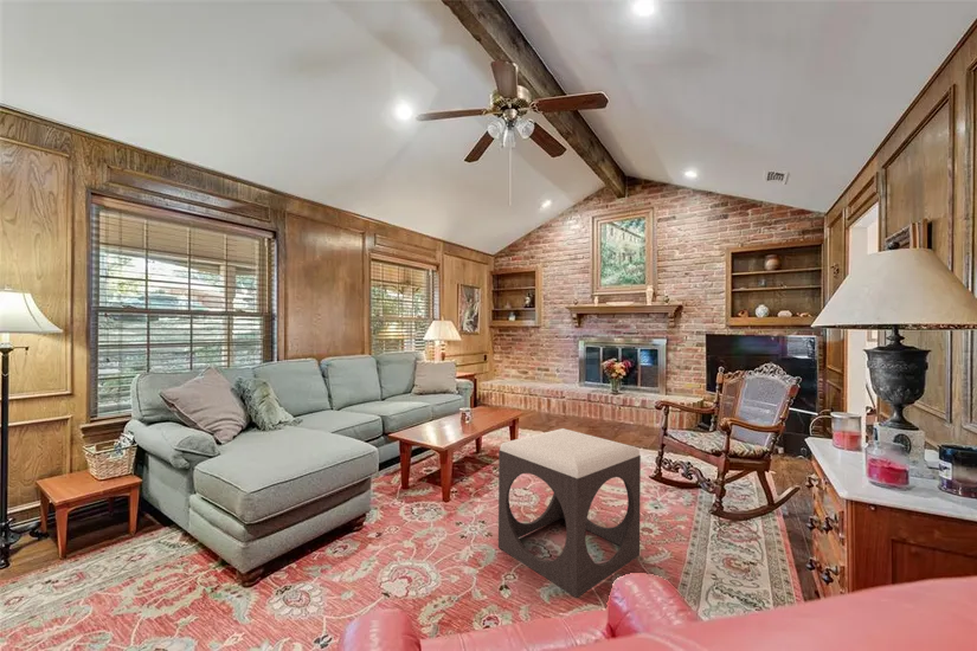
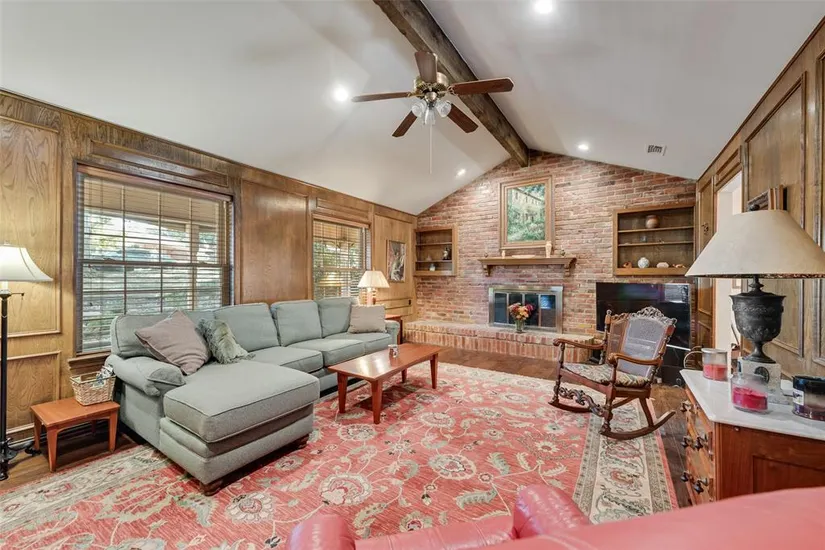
- footstool [497,427,642,599]
